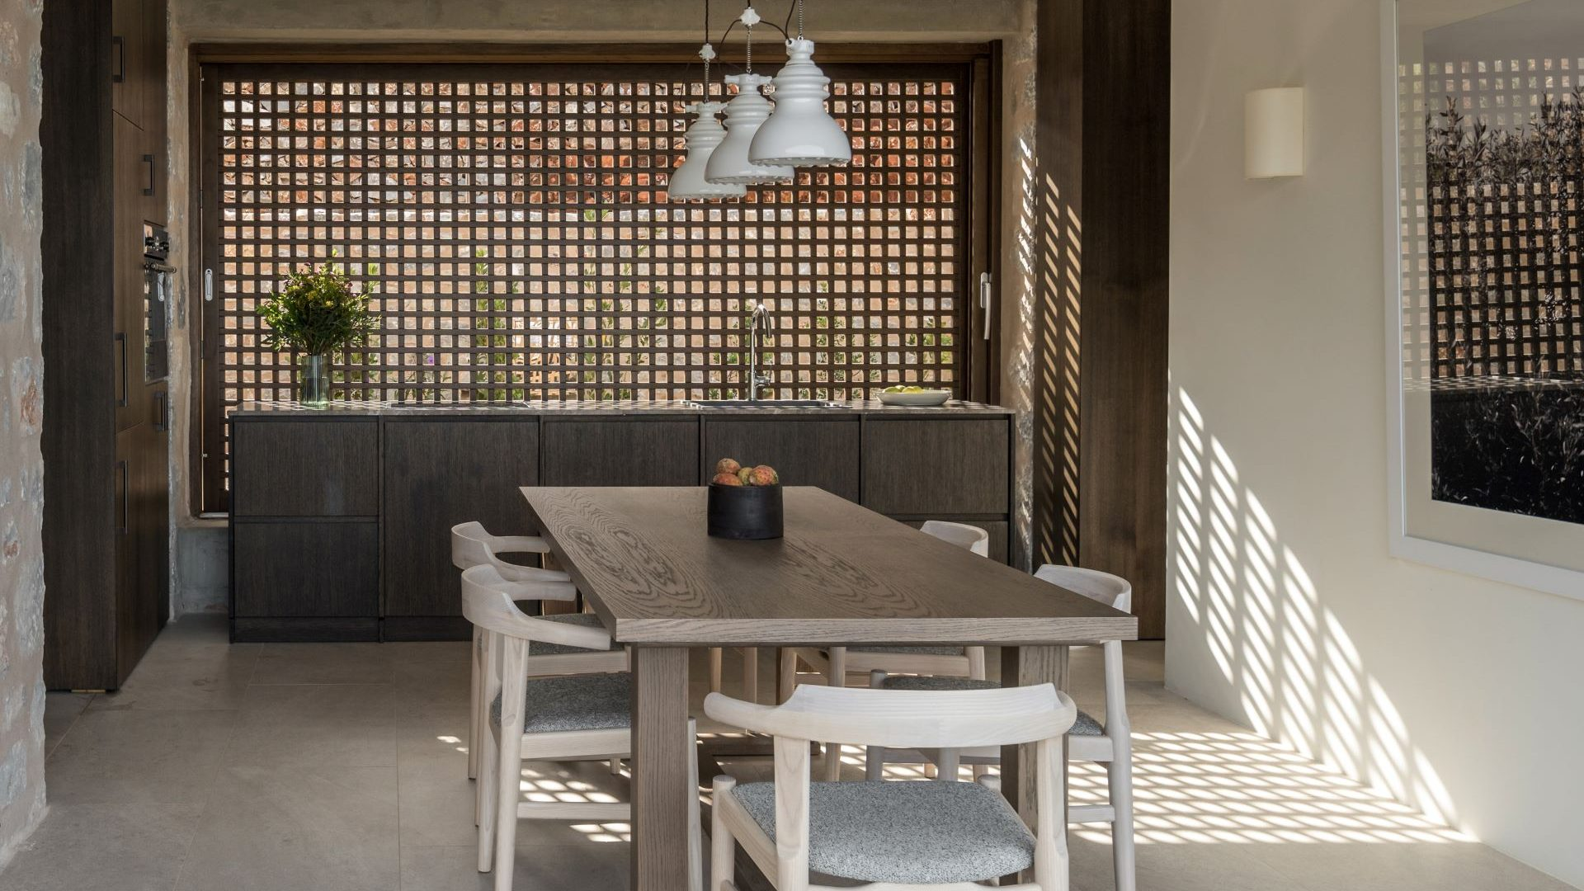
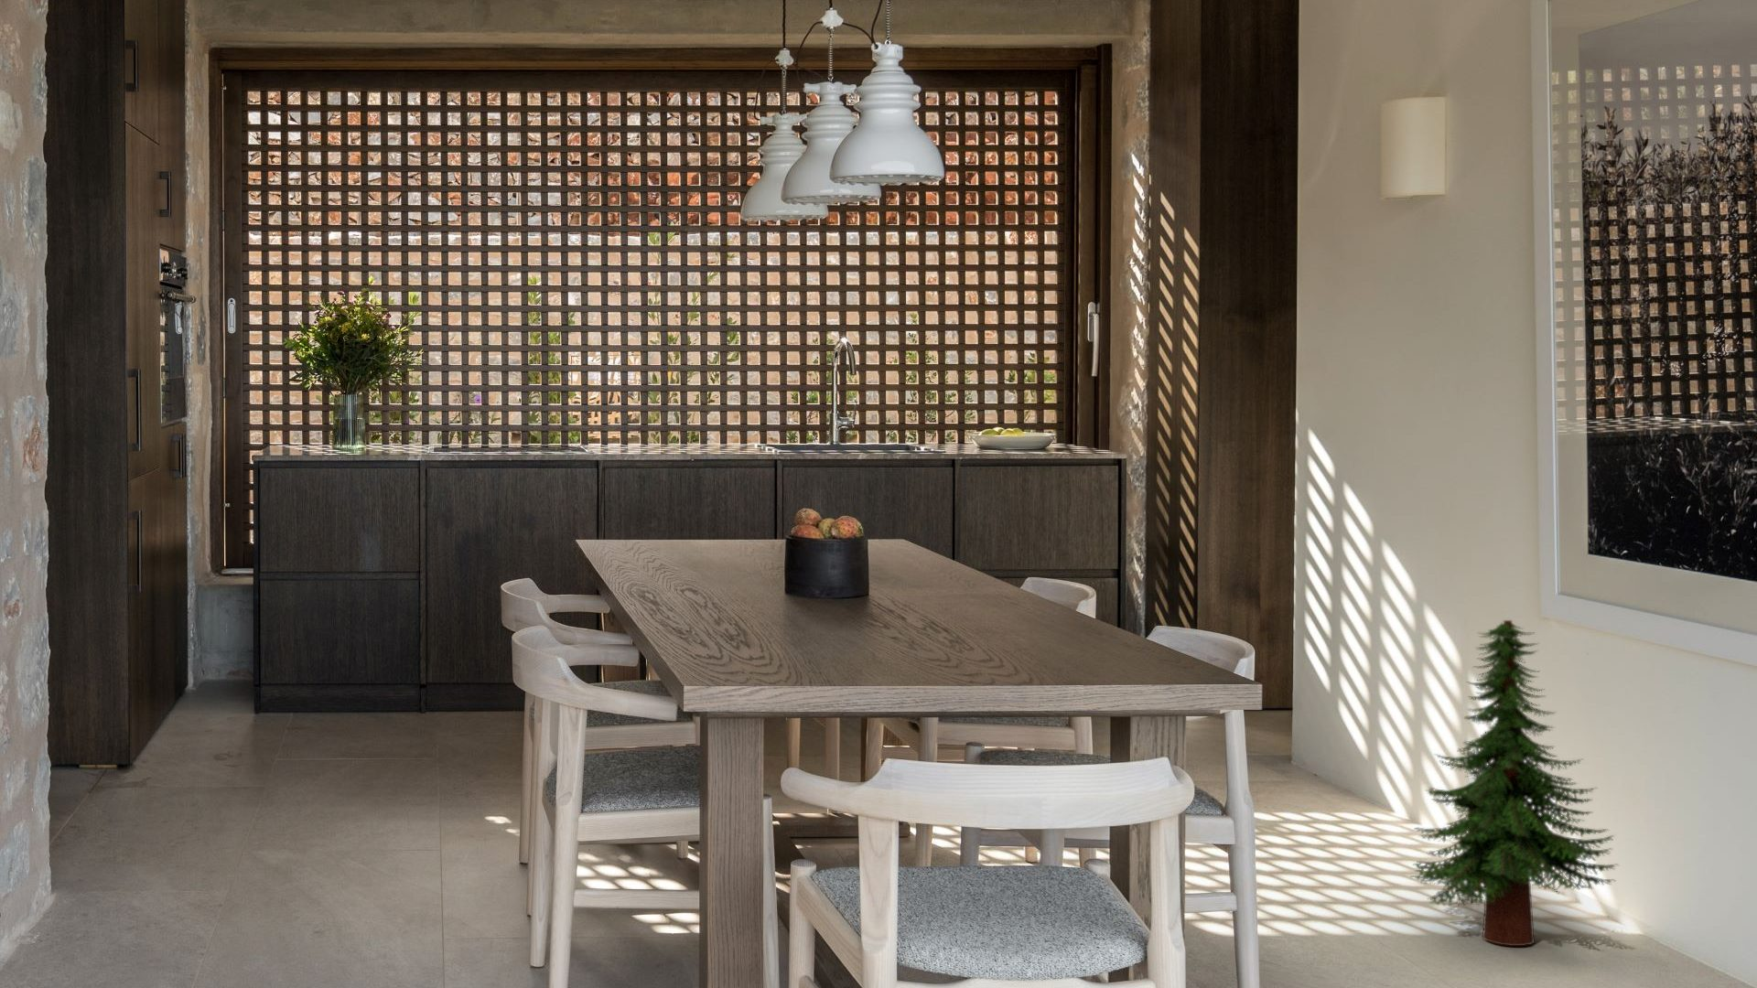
+ tree [1409,619,1619,947]
